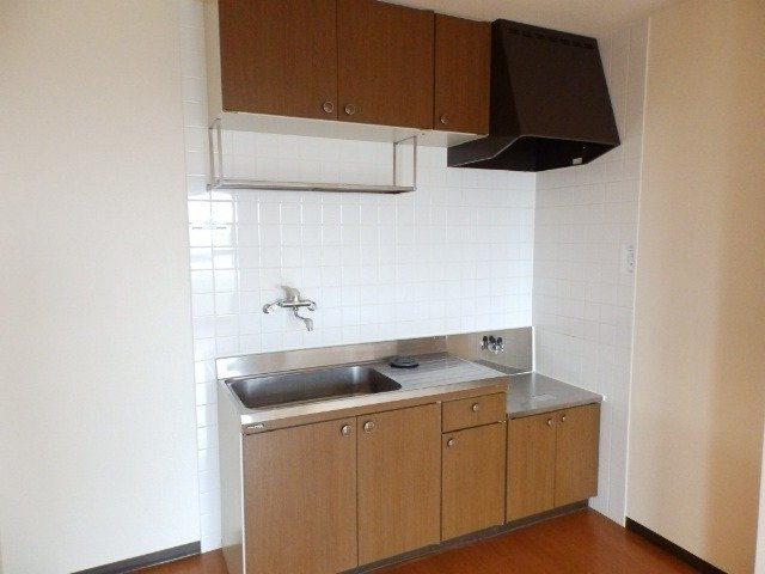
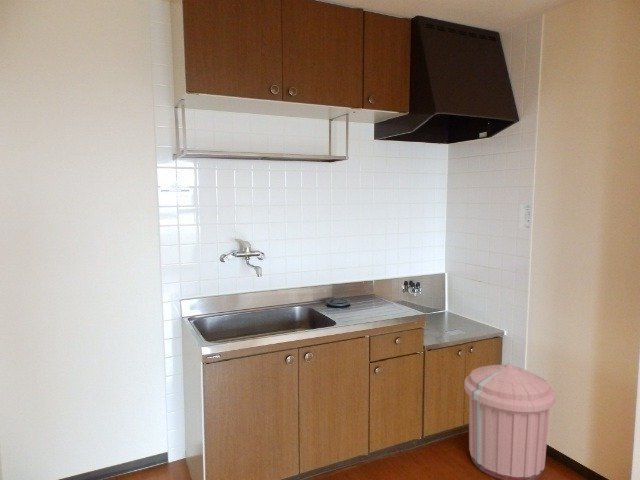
+ trash can [463,362,557,480]
